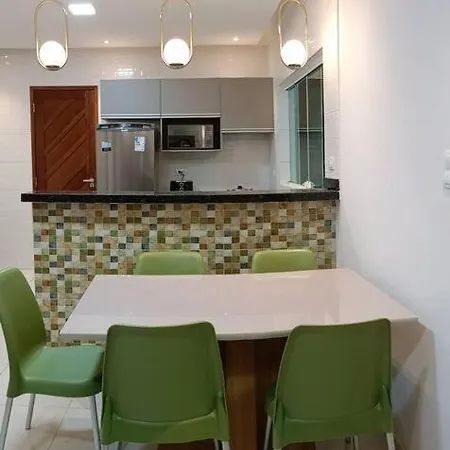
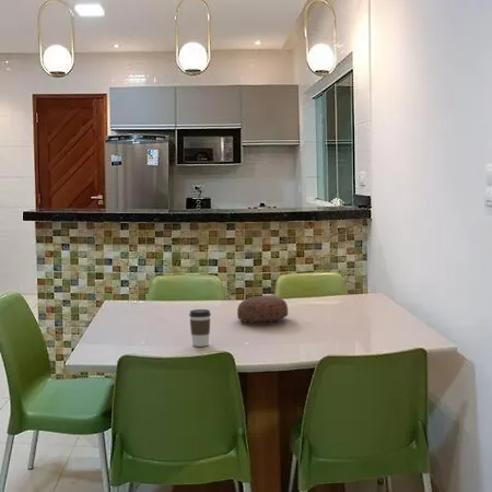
+ decorative bowl [236,295,289,325]
+ coffee cup [188,308,212,348]
